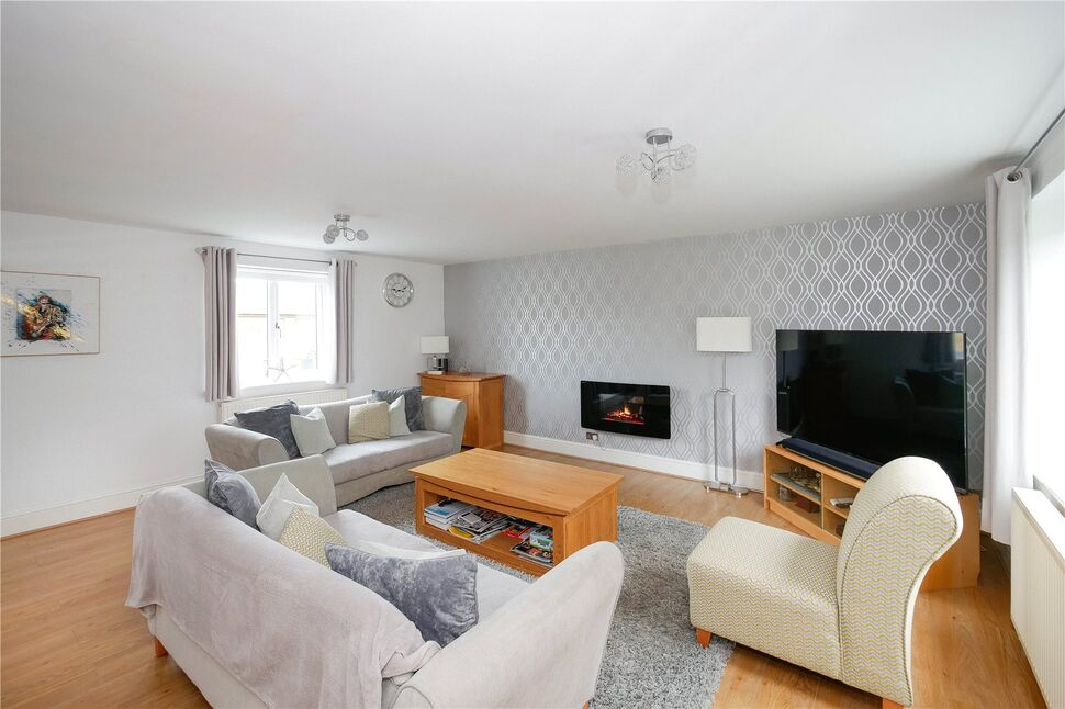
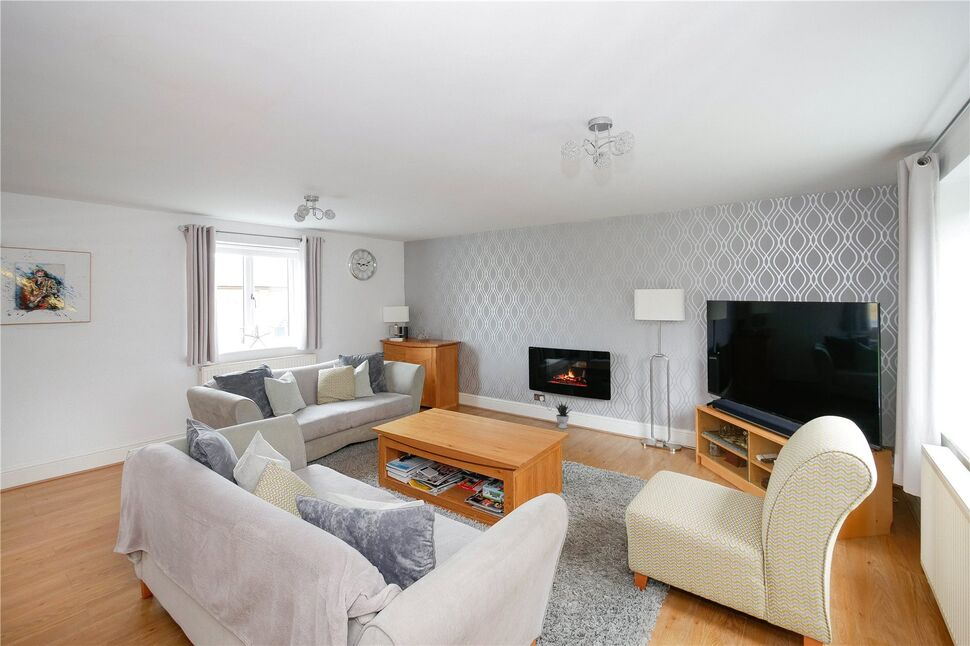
+ potted plant [555,401,574,429]
